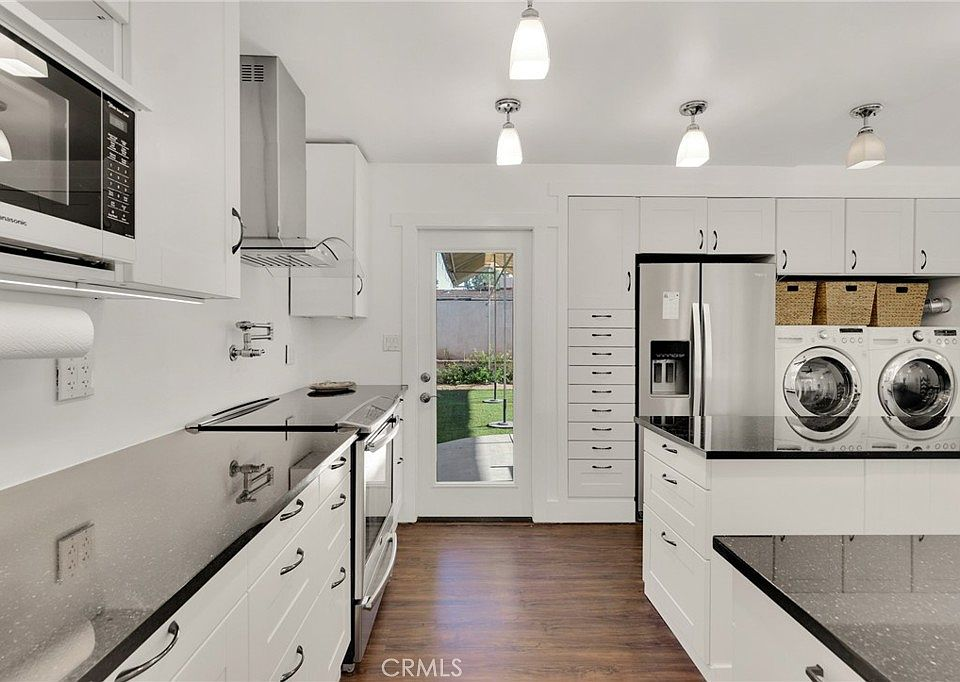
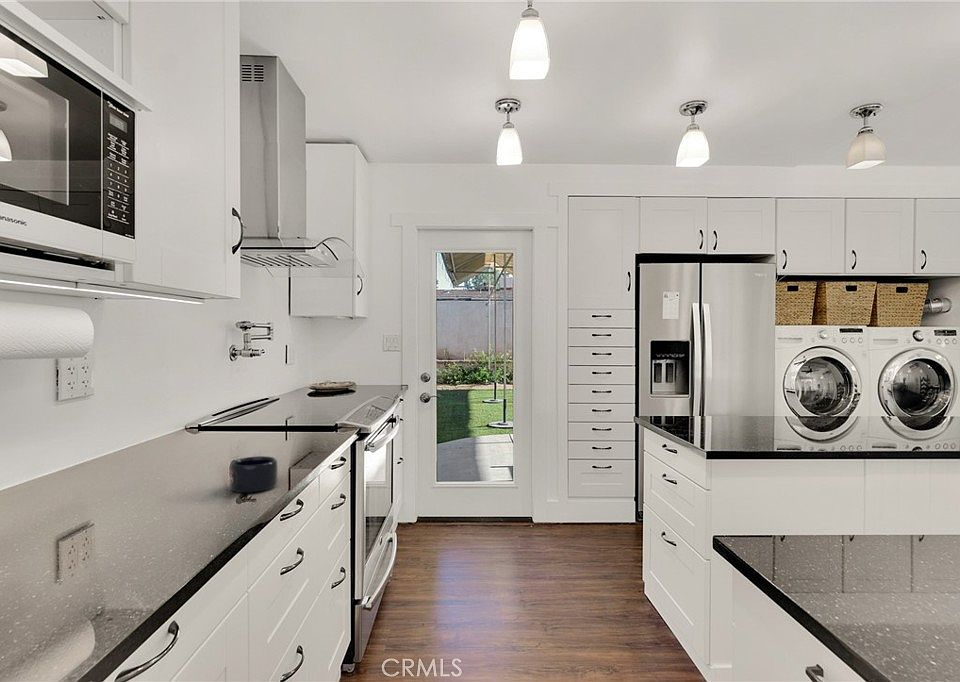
+ mug [229,455,279,493]
